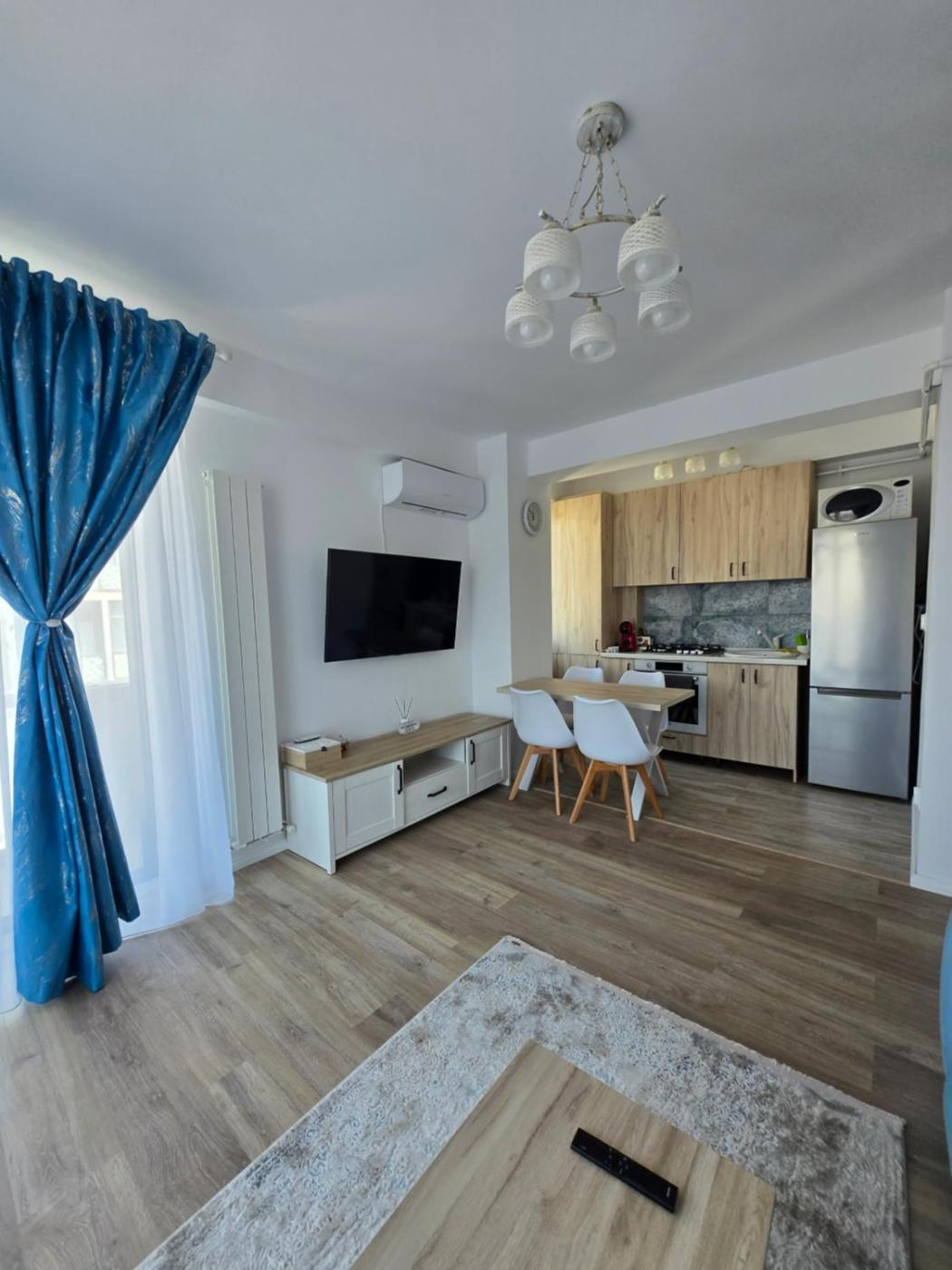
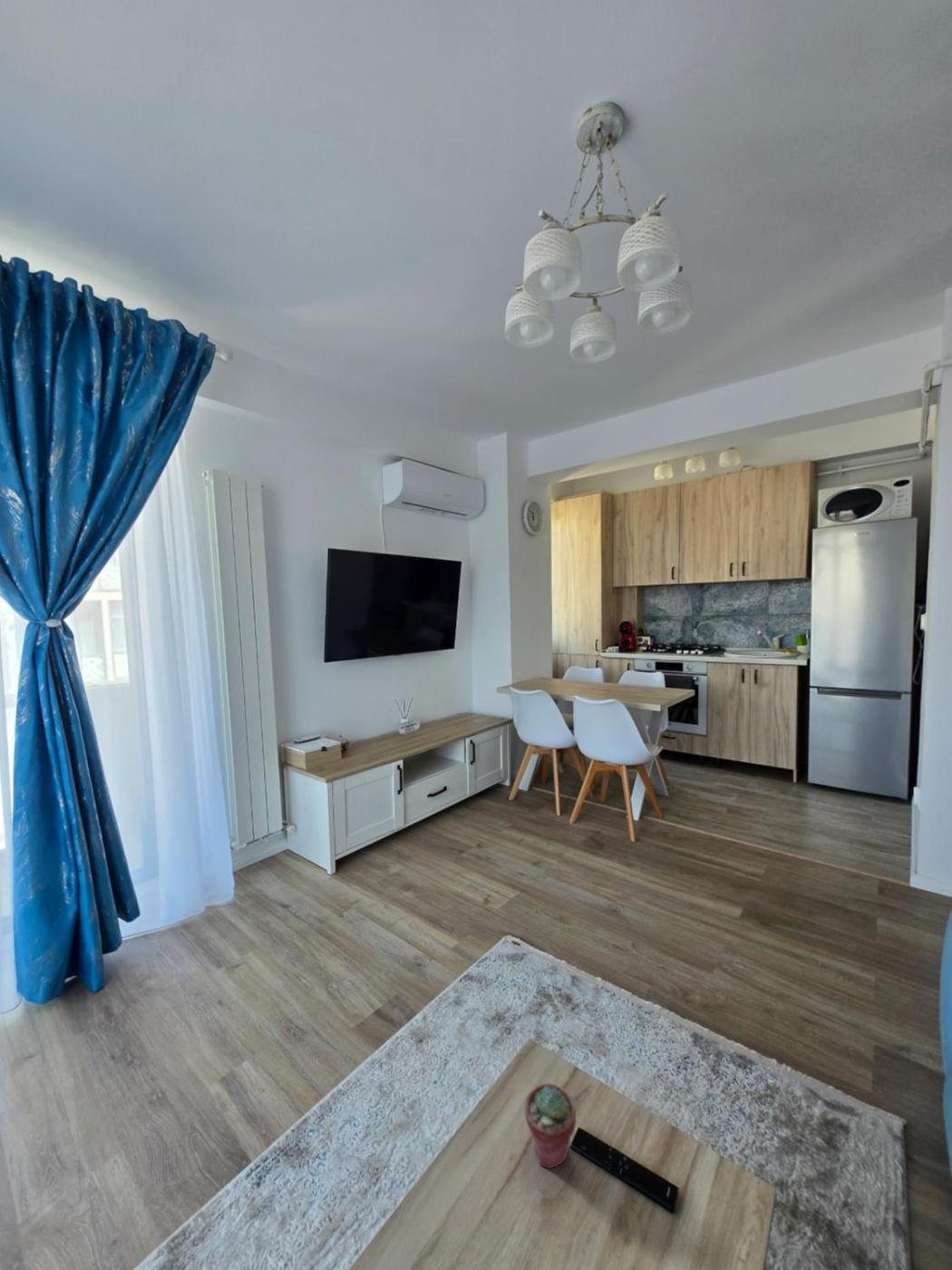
+ potted succulent [524,1082,577,1169]
